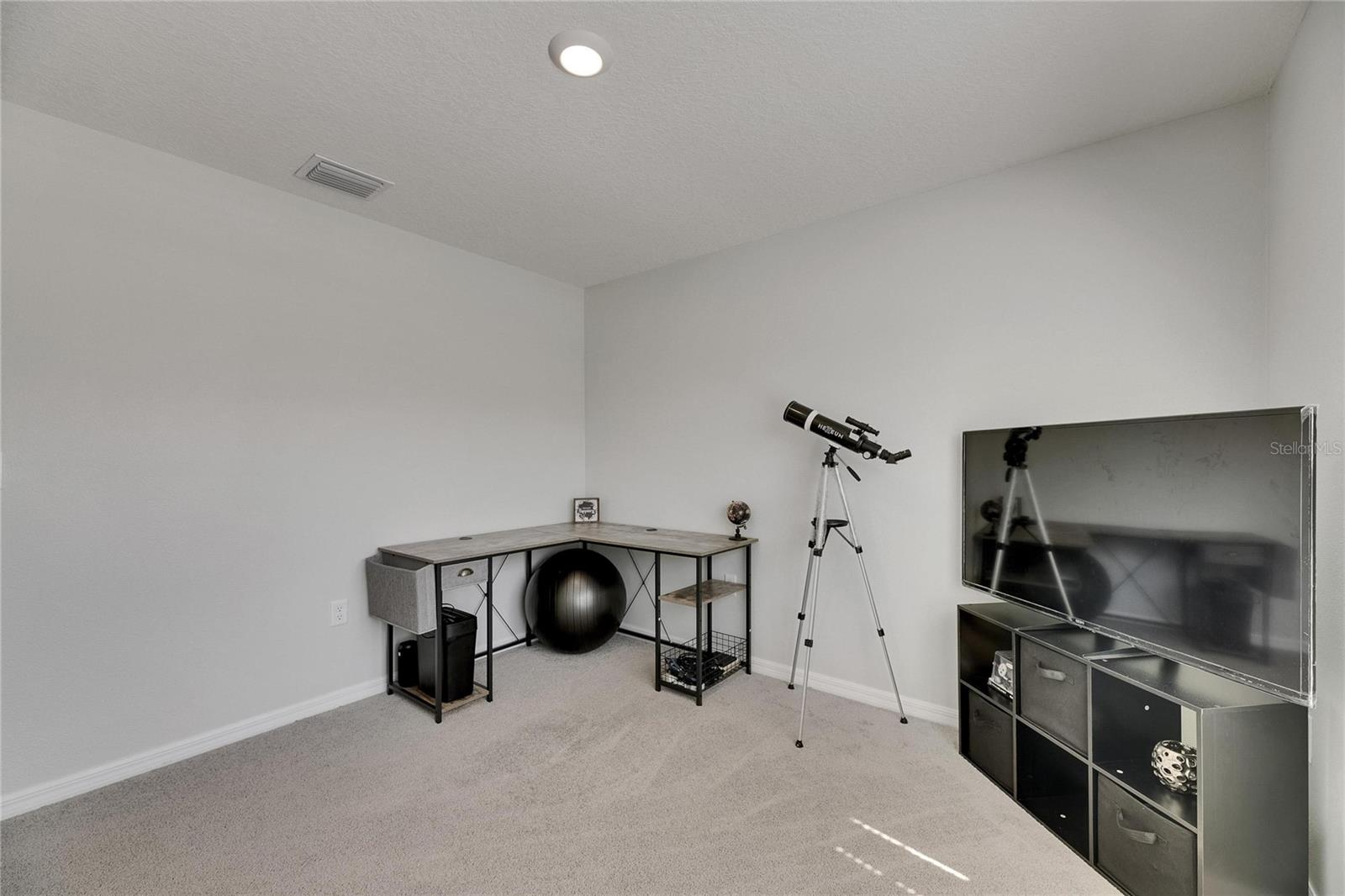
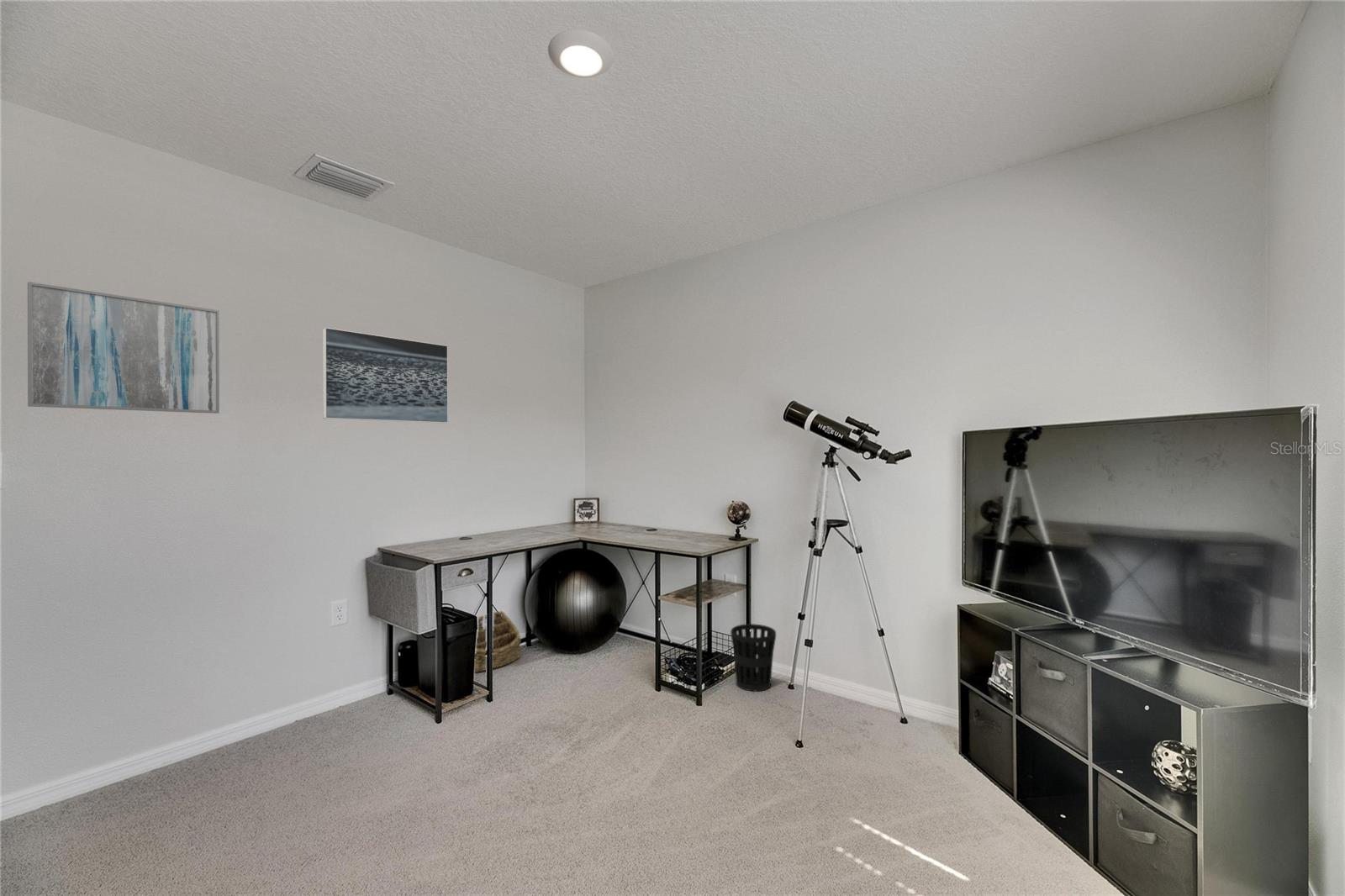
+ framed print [322,327,449,424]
+ wall art [27,282,220,414]
+ wastebasket [730,623,777,693]
+ basket [474,610,522,673]
